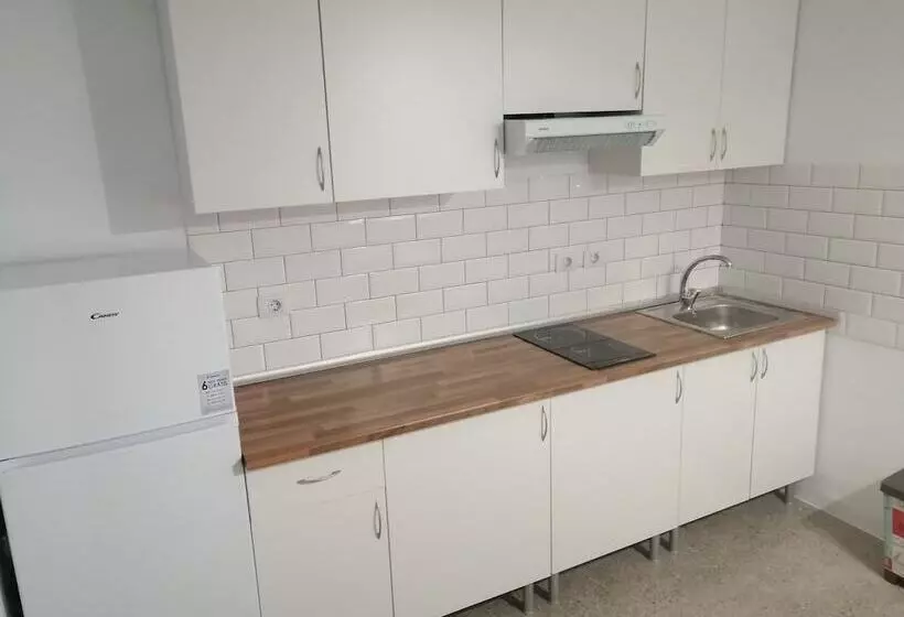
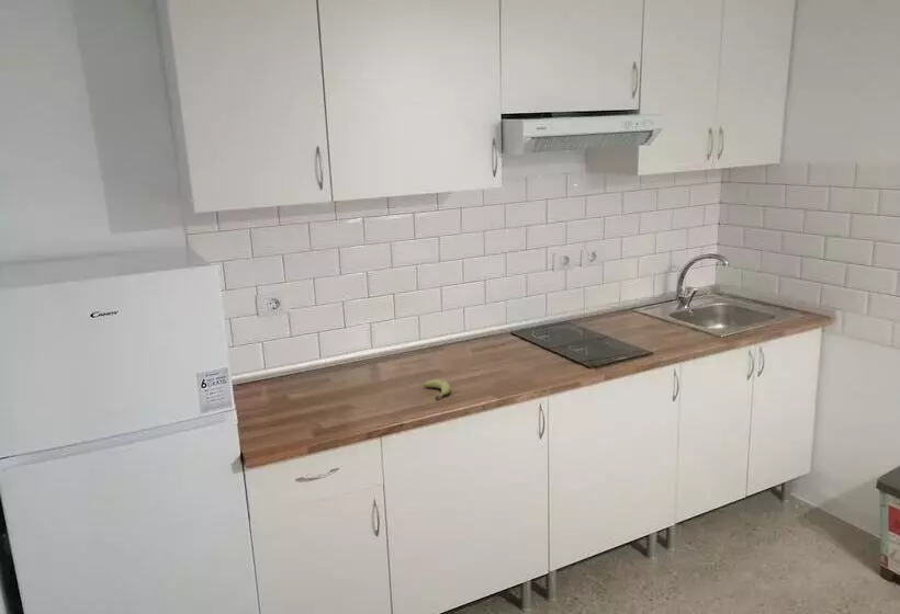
+ fruit [423,378,451,400]
